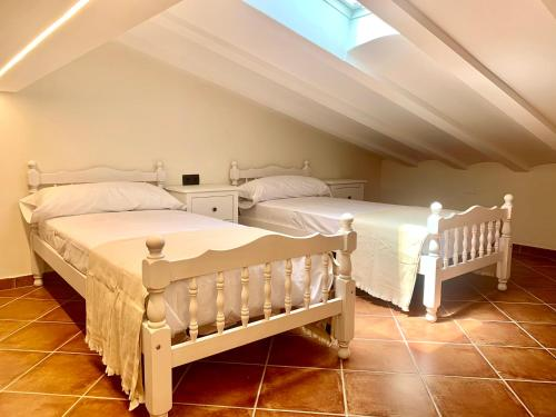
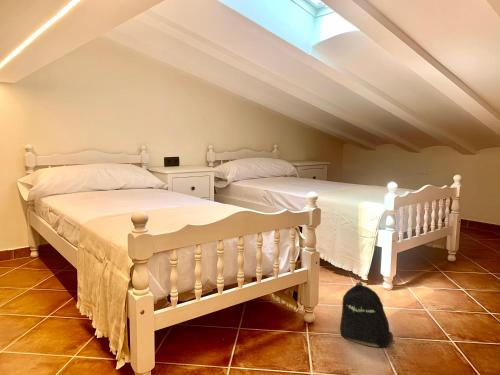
+ backpack [339,281,394,348]
